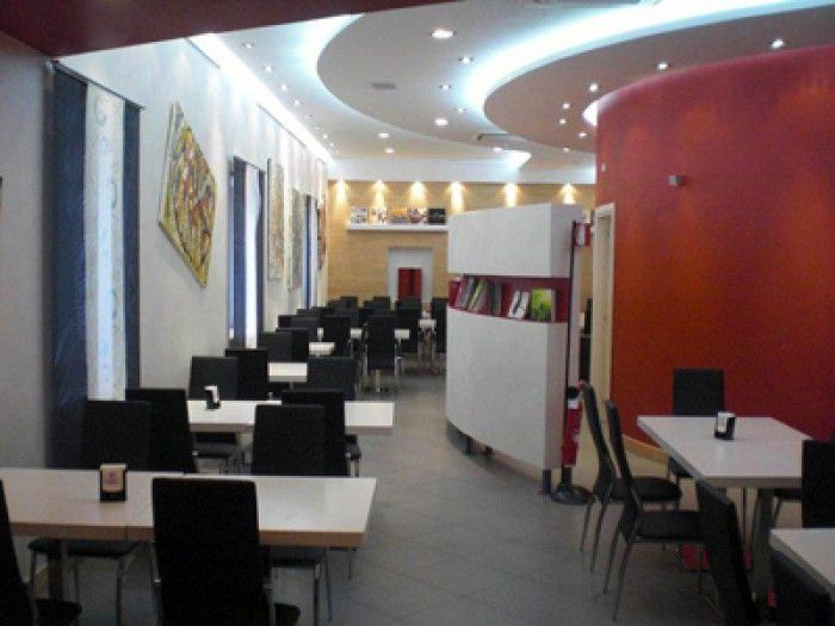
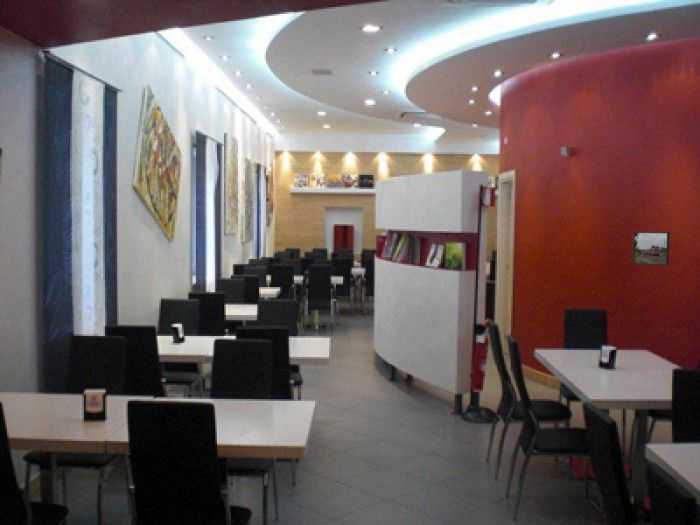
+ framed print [632,230,671,267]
